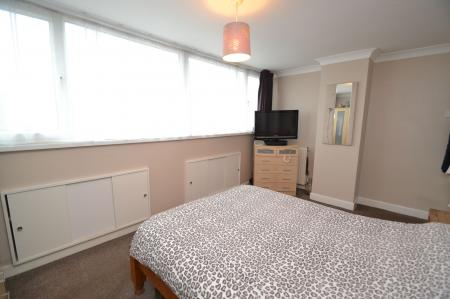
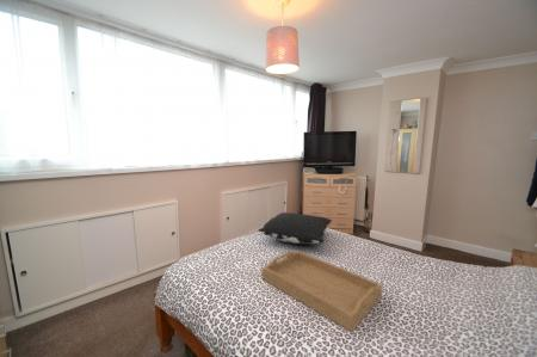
+ serving tray [261,250,383,333]
+ pillow [257,211,333,245]
